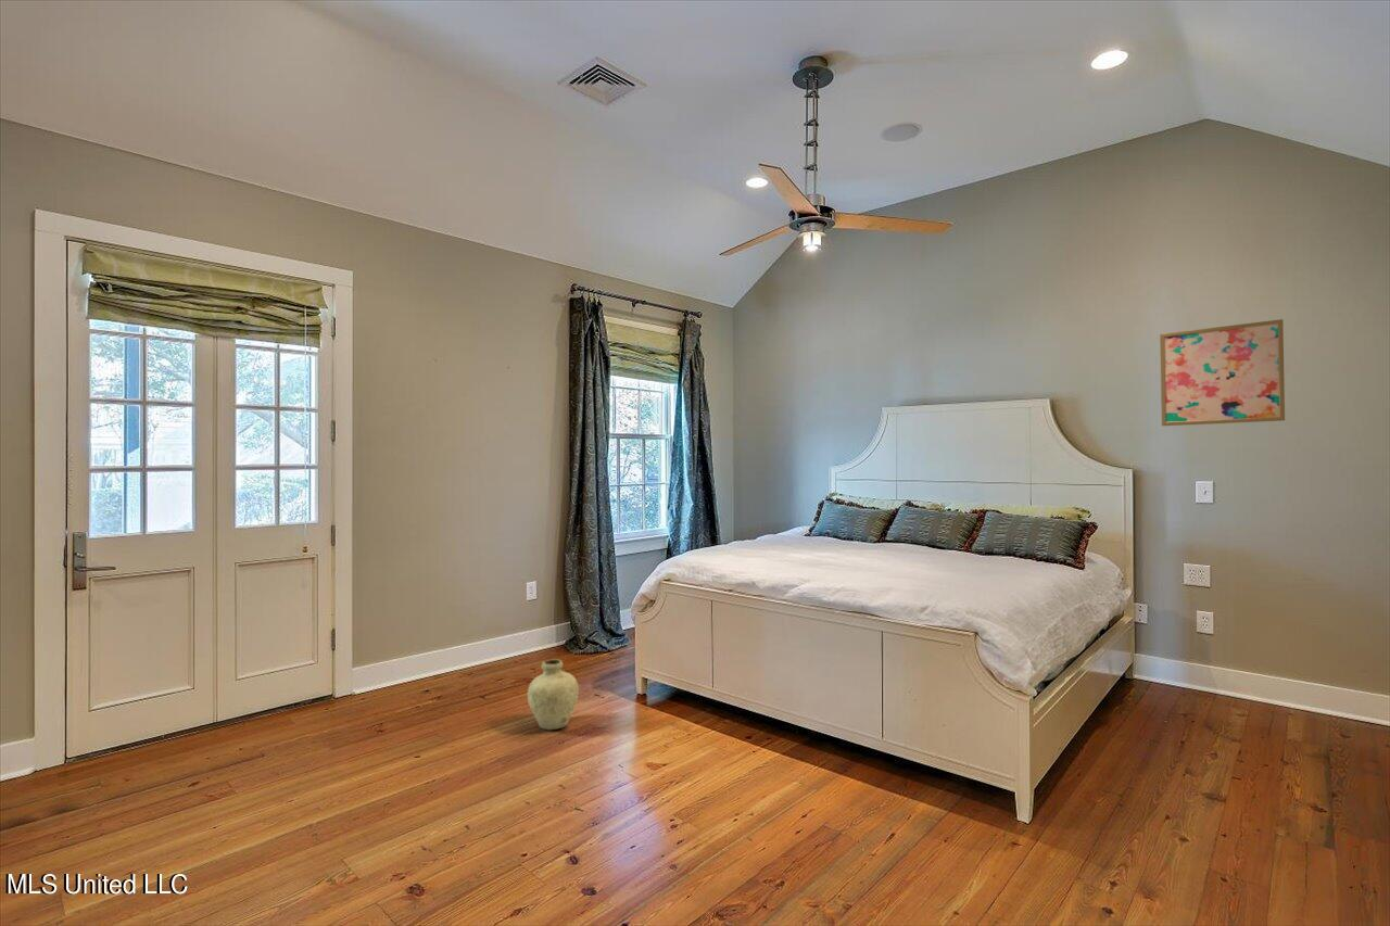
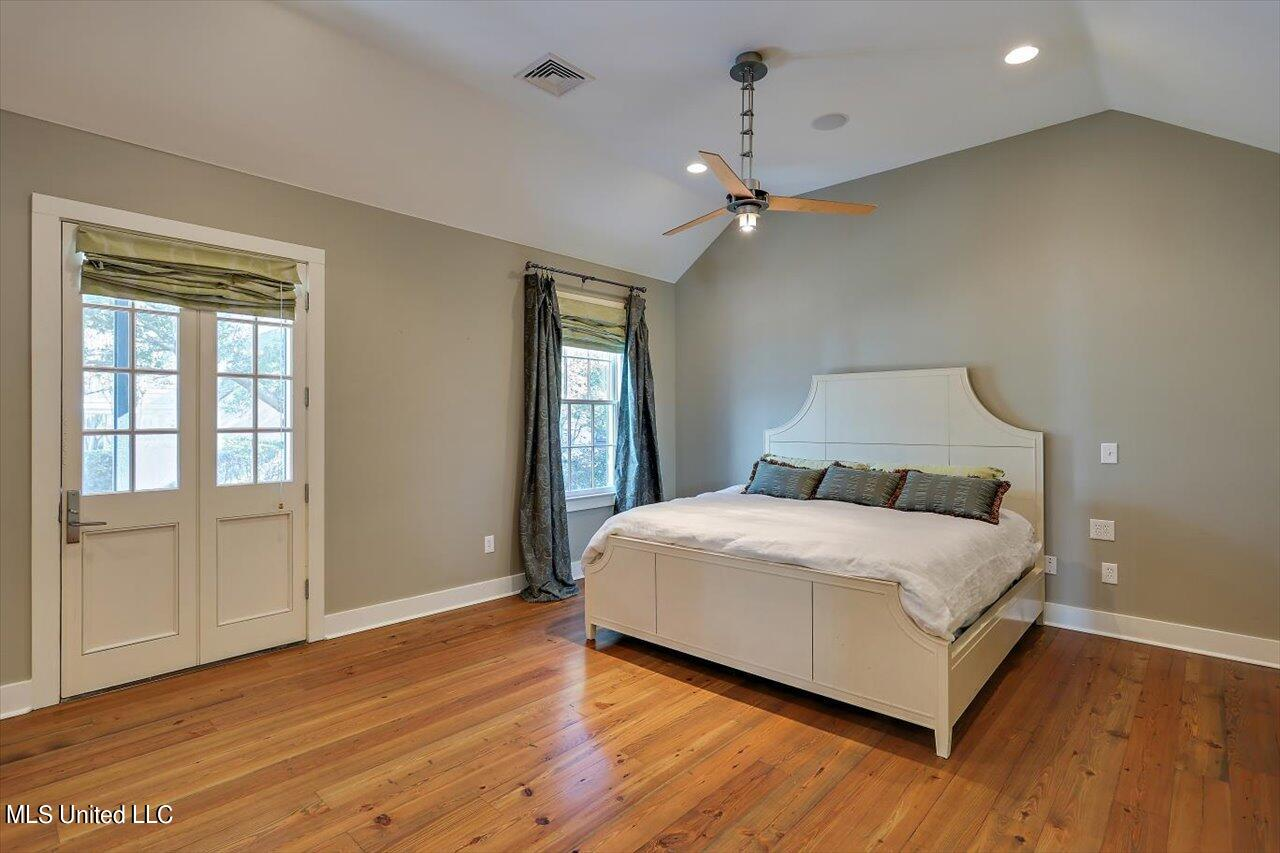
- wall art [1159,318,1286,427]
- vase [527,658,580,731]
